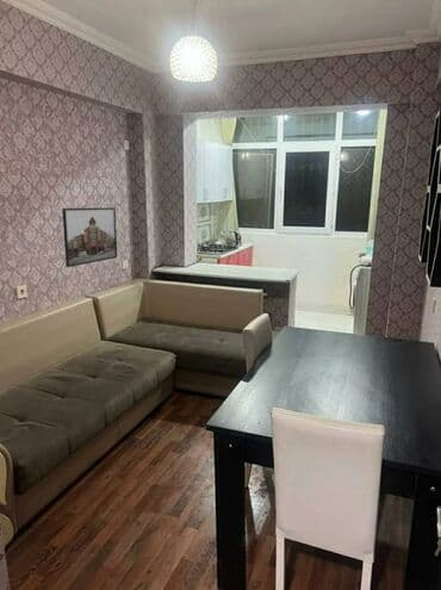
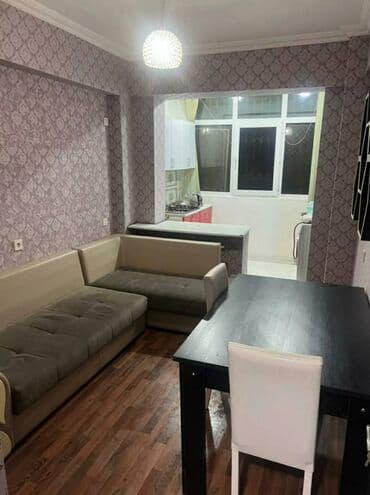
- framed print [61,206,118,268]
